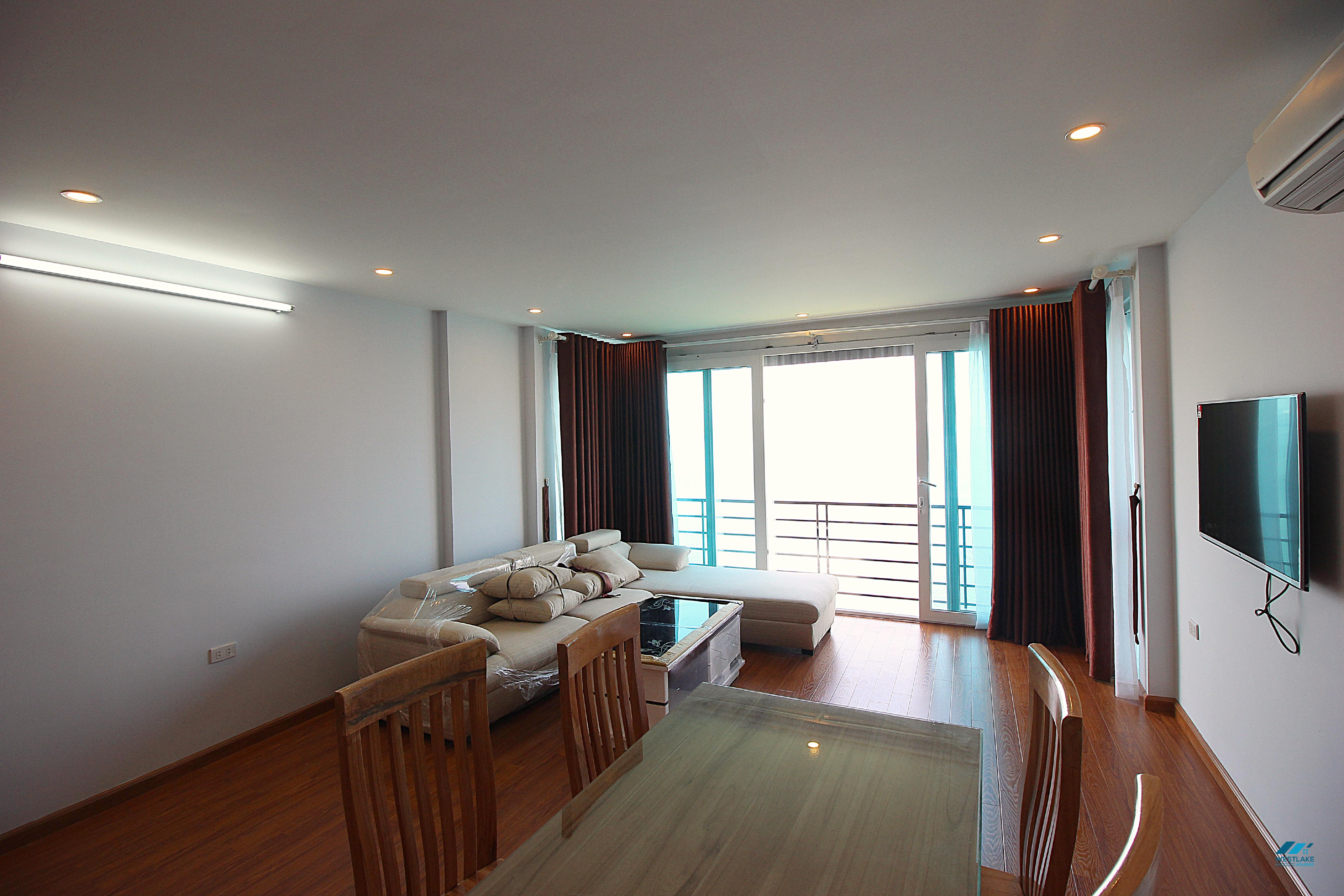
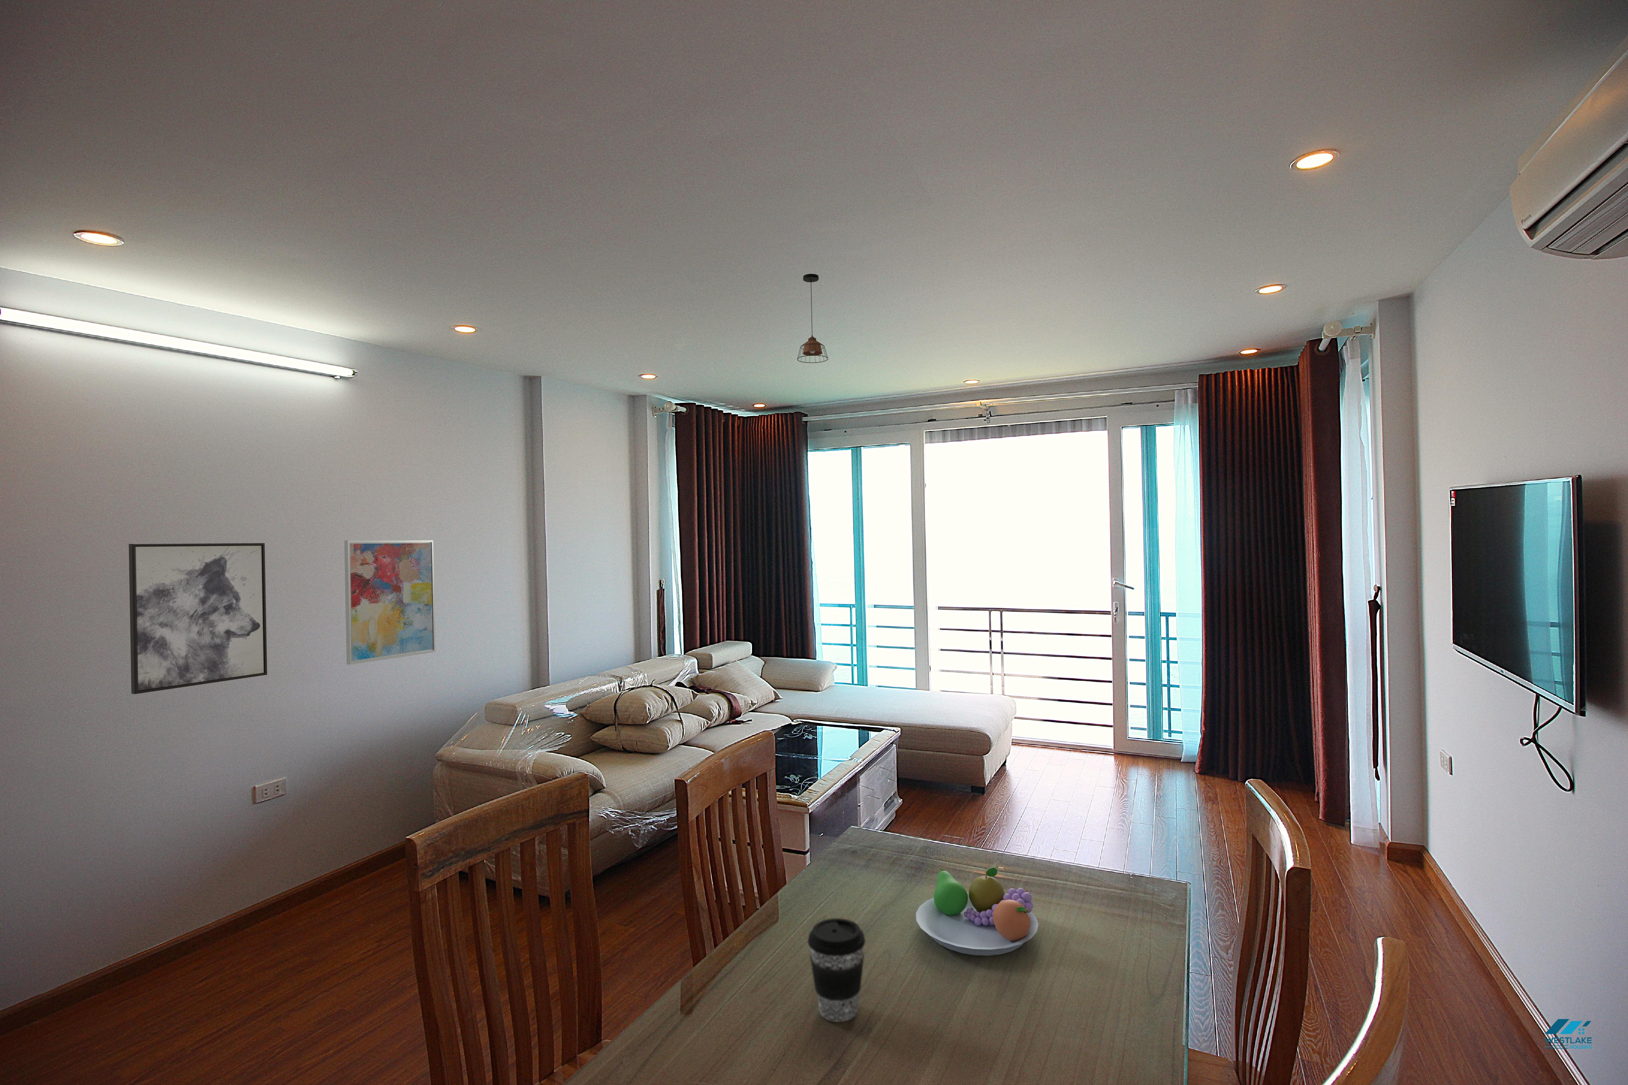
+ pendant light [797,274,829,363]
+ wall art [344,540,436,665]
+ wall art [128,542,268,694]
+ coffee cup [807,918,866,1022]
+ fruit bowl [916,867,1039,957]
